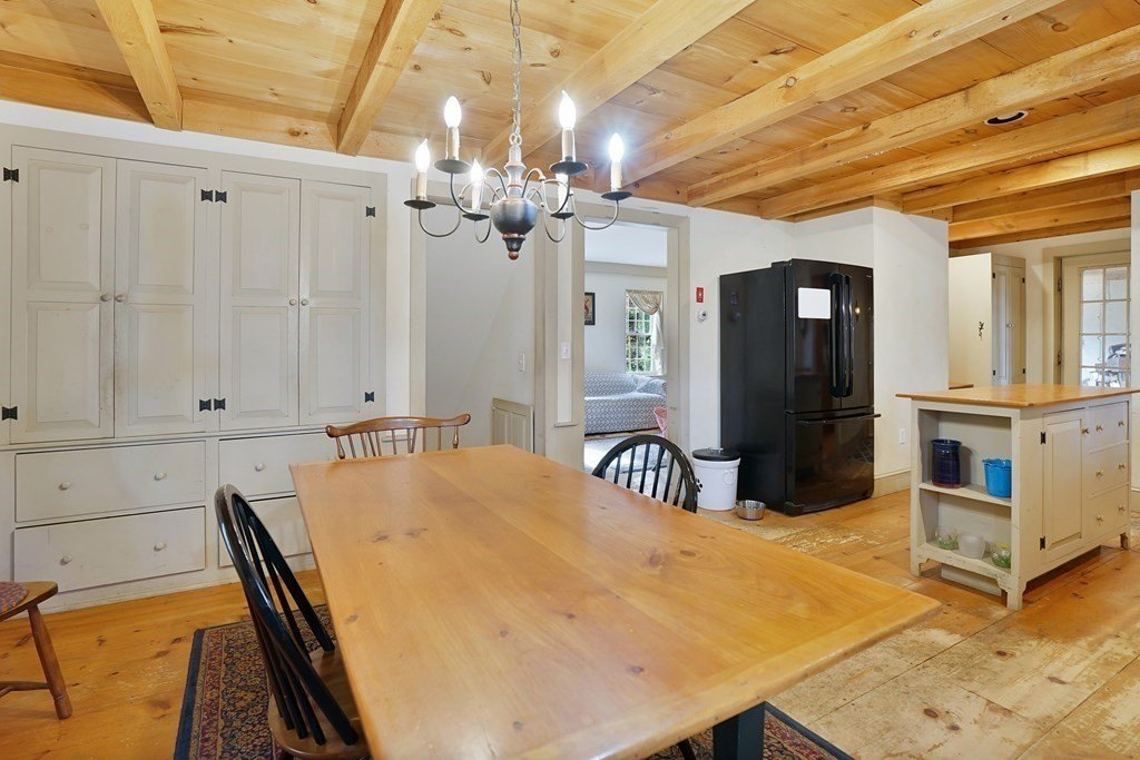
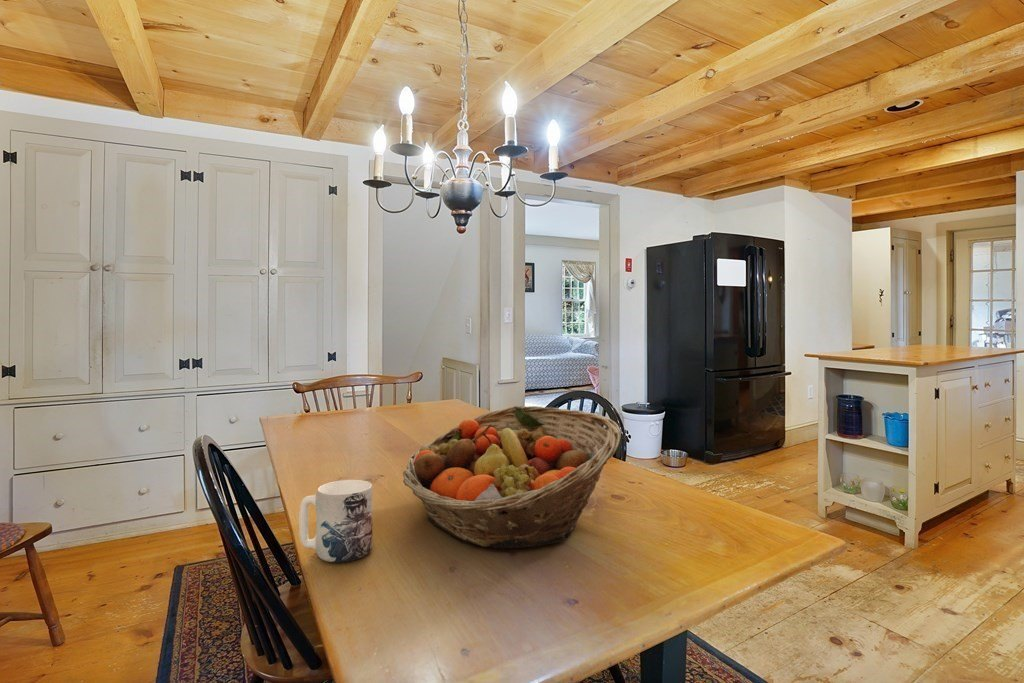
+ mug [298,479,373,564]
+ fruit basket [402,405,622,549]
